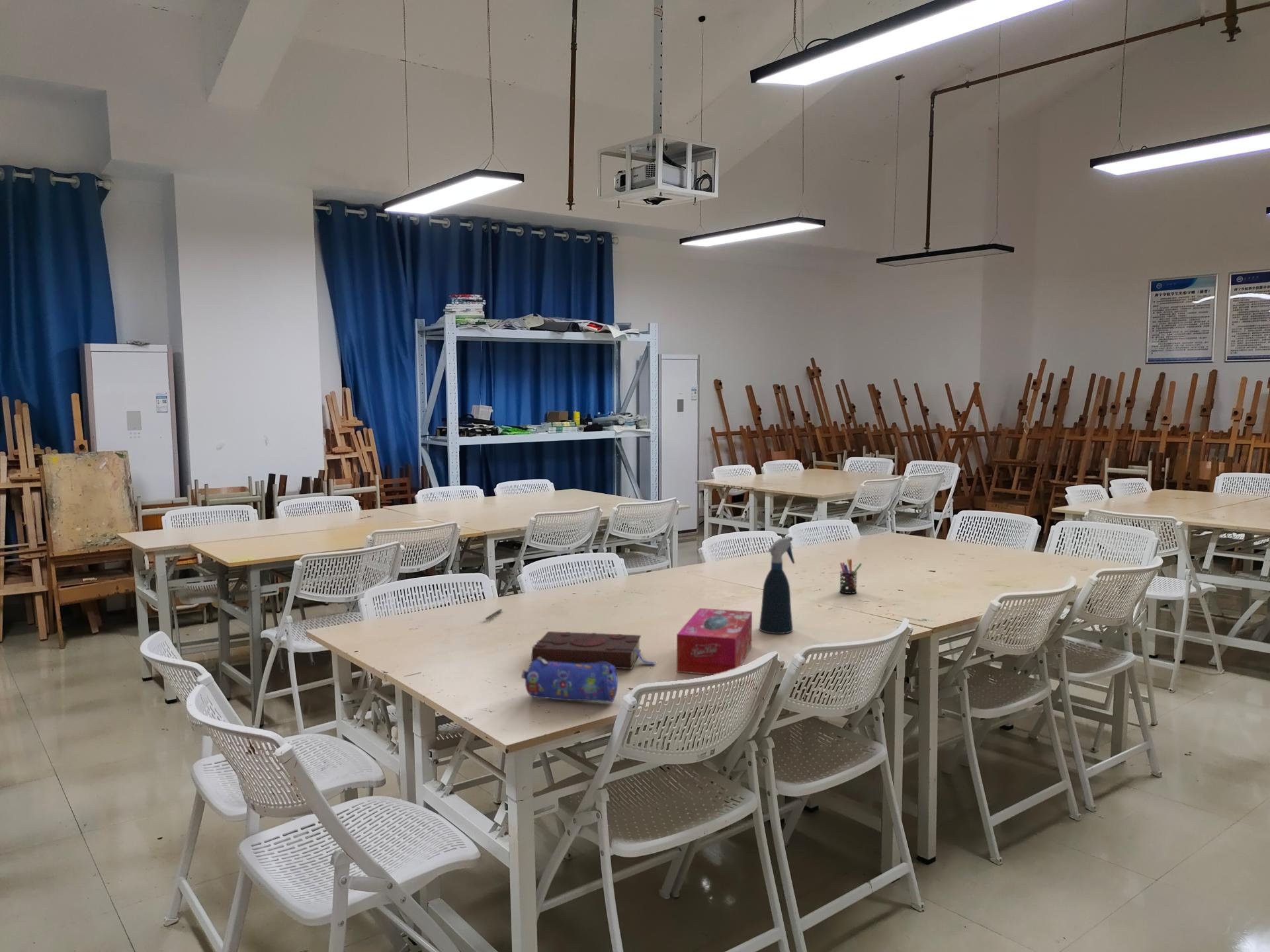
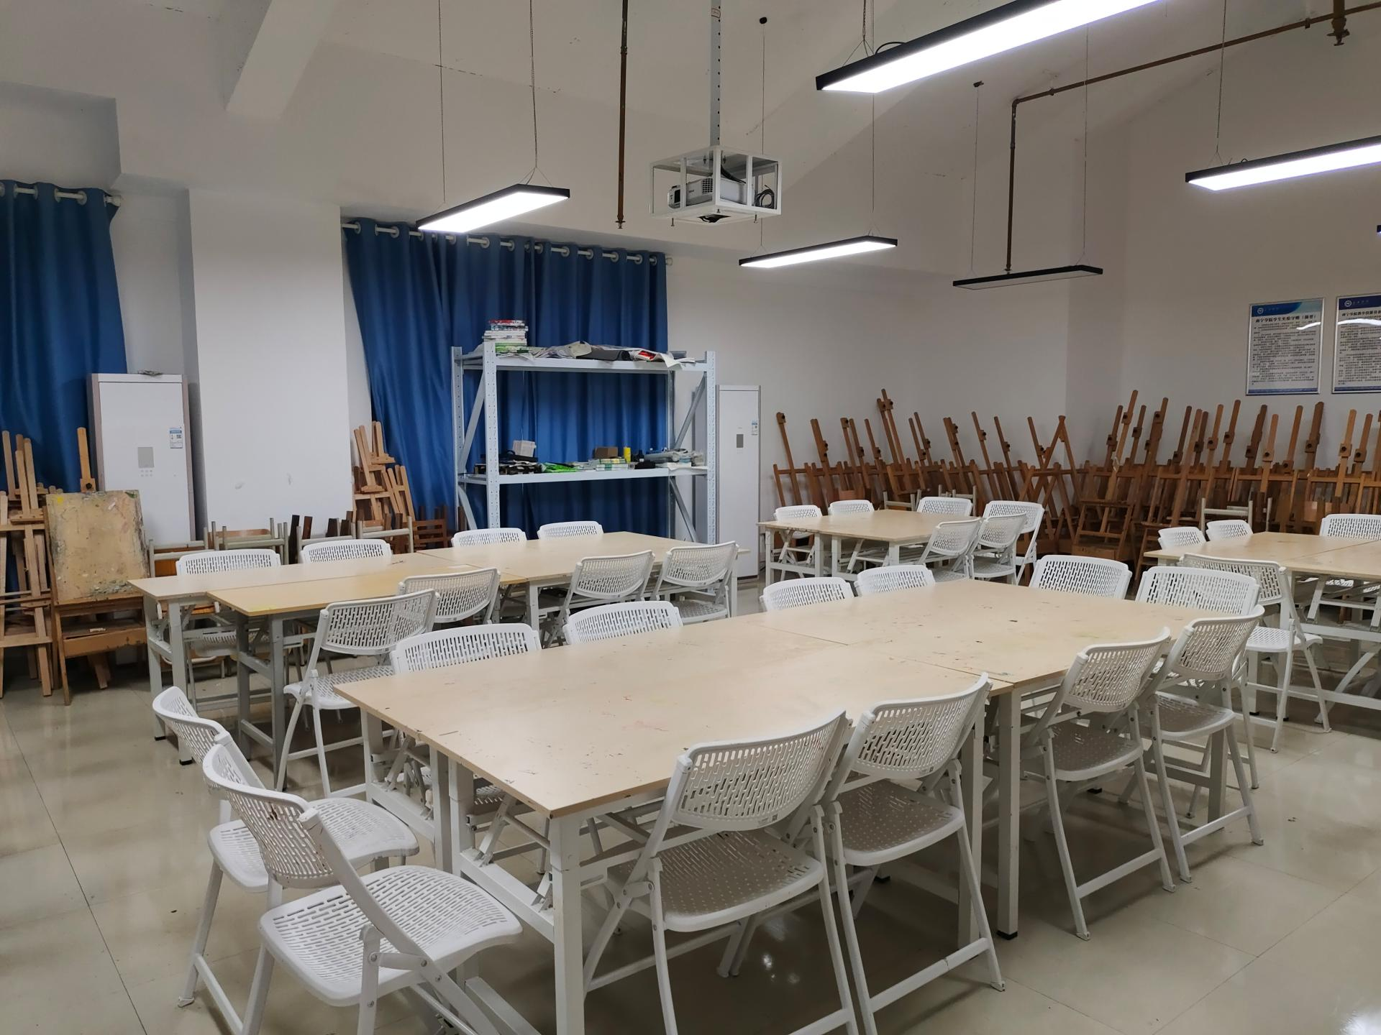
- tissue box [676,608,753,676]
- book [531,631,656,670]
- pen holder [839,559,863,594]
- spray bottle [759,536,795,635]
- pencil case [521,657,618,703]
- pen [485,608,503,621]
